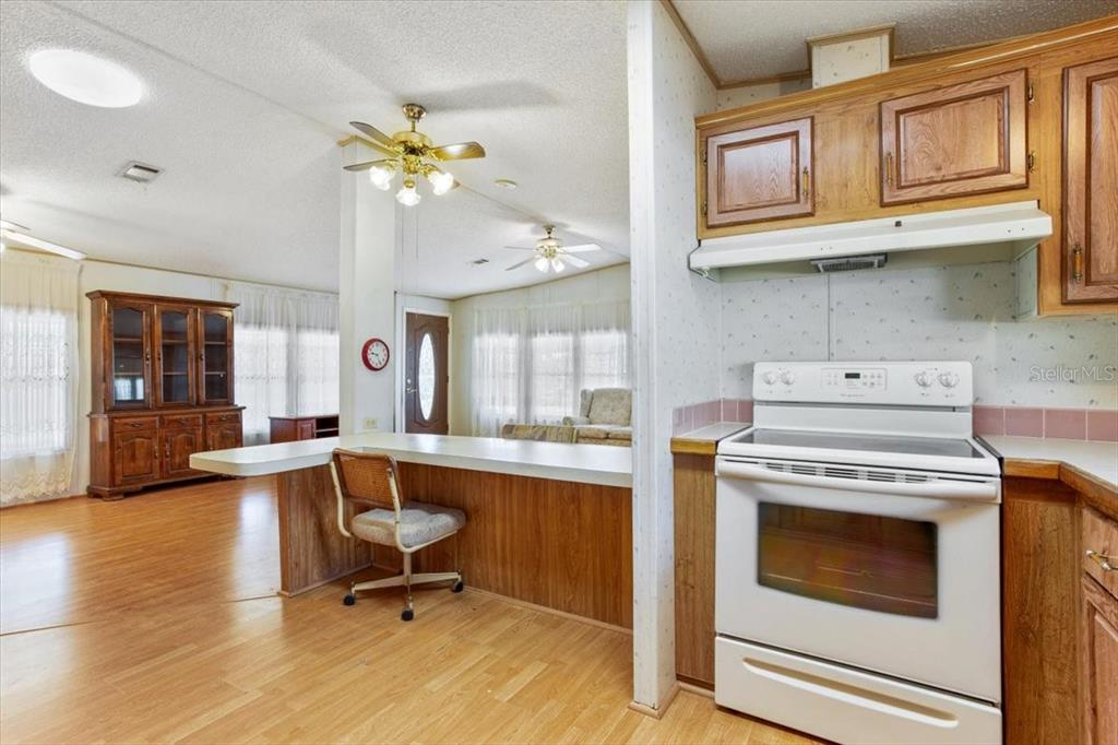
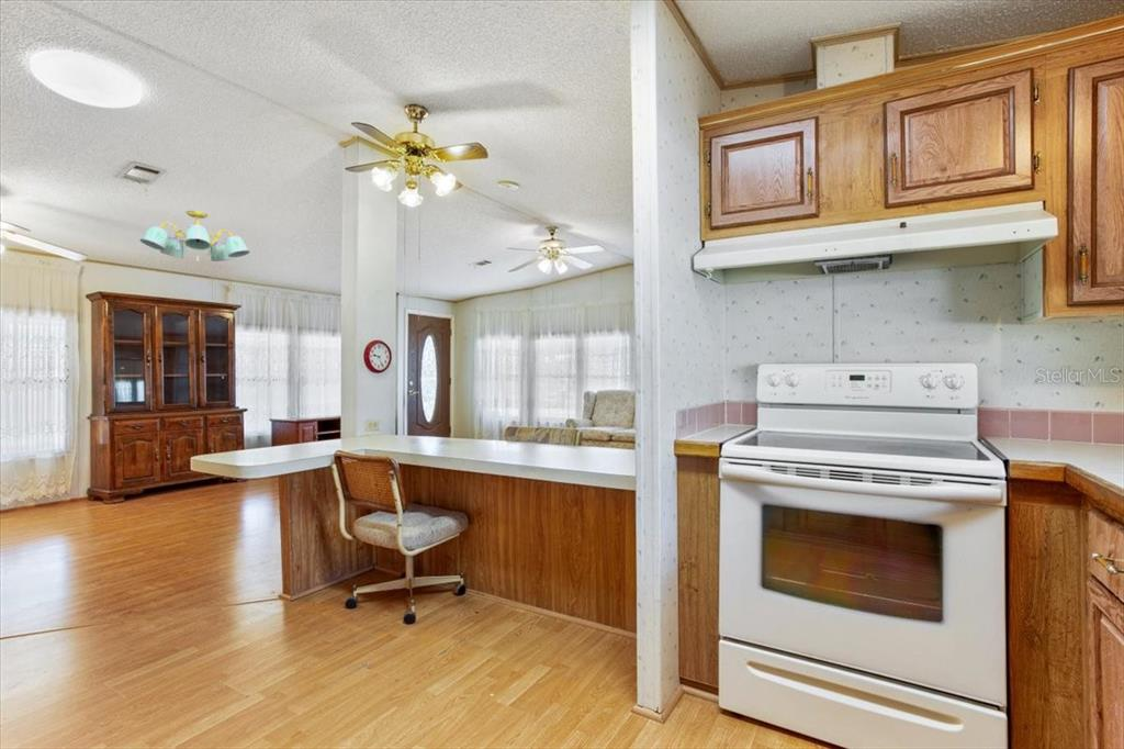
+ chandelier [138,210,251,262]
